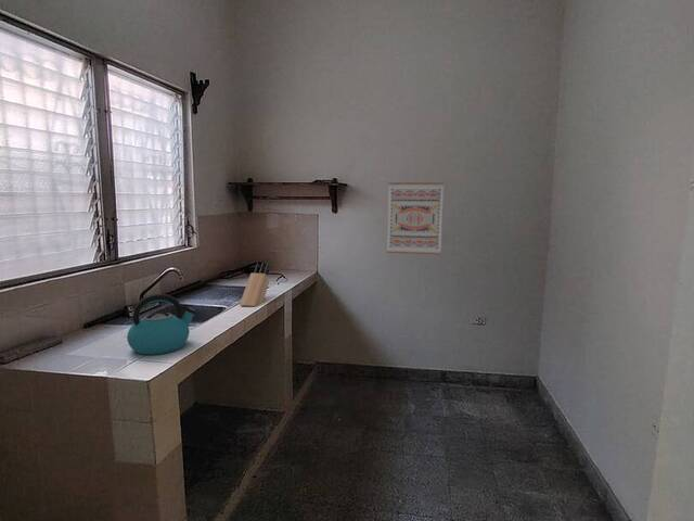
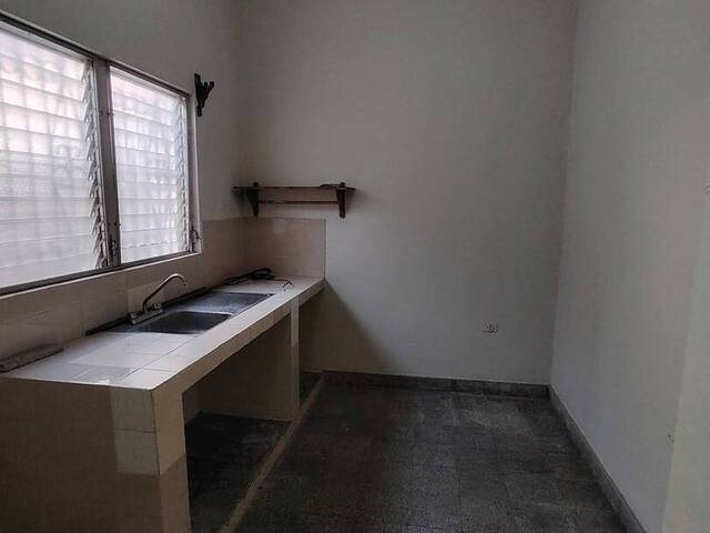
- knife block [239,262,270,307]
- wall art [386,181,445,255]
- kettle [126,293,197,356]
